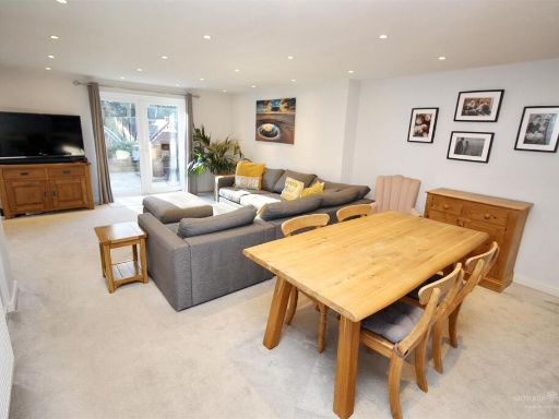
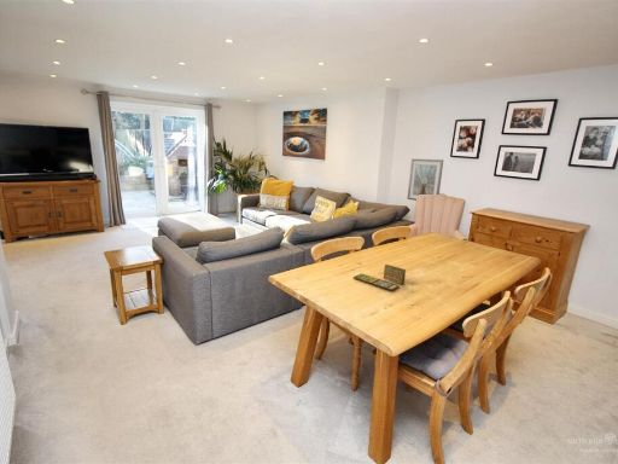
+ picture frame [406,157,444,202]
+ board game [352,263,407,291]
